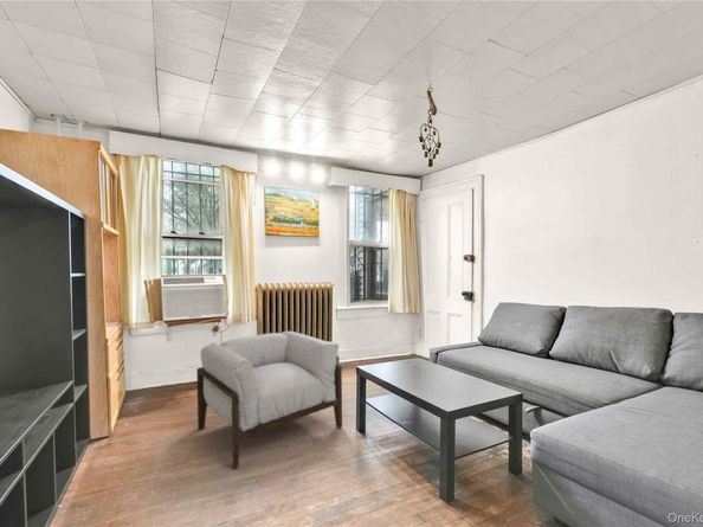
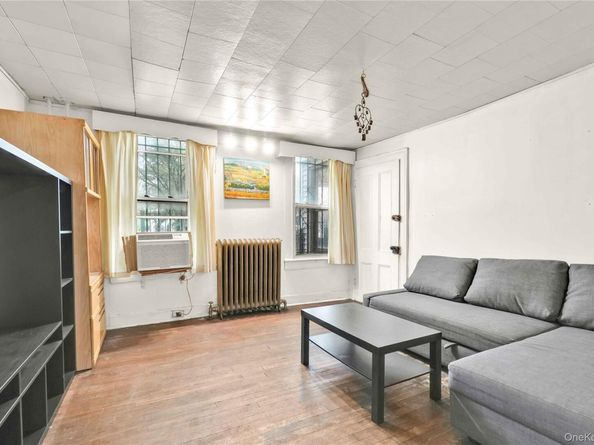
- armchair [195,330,343,471]
